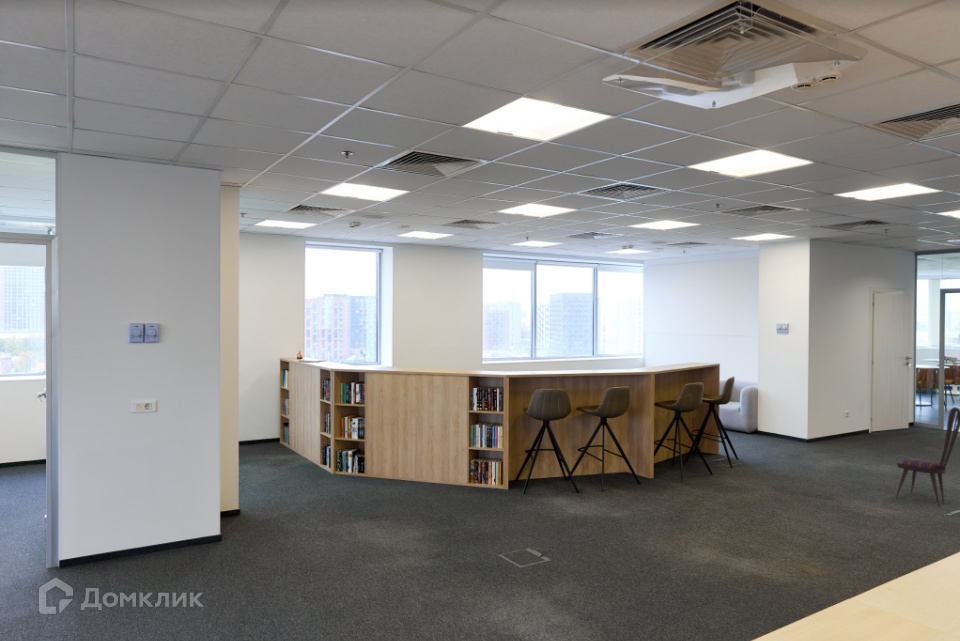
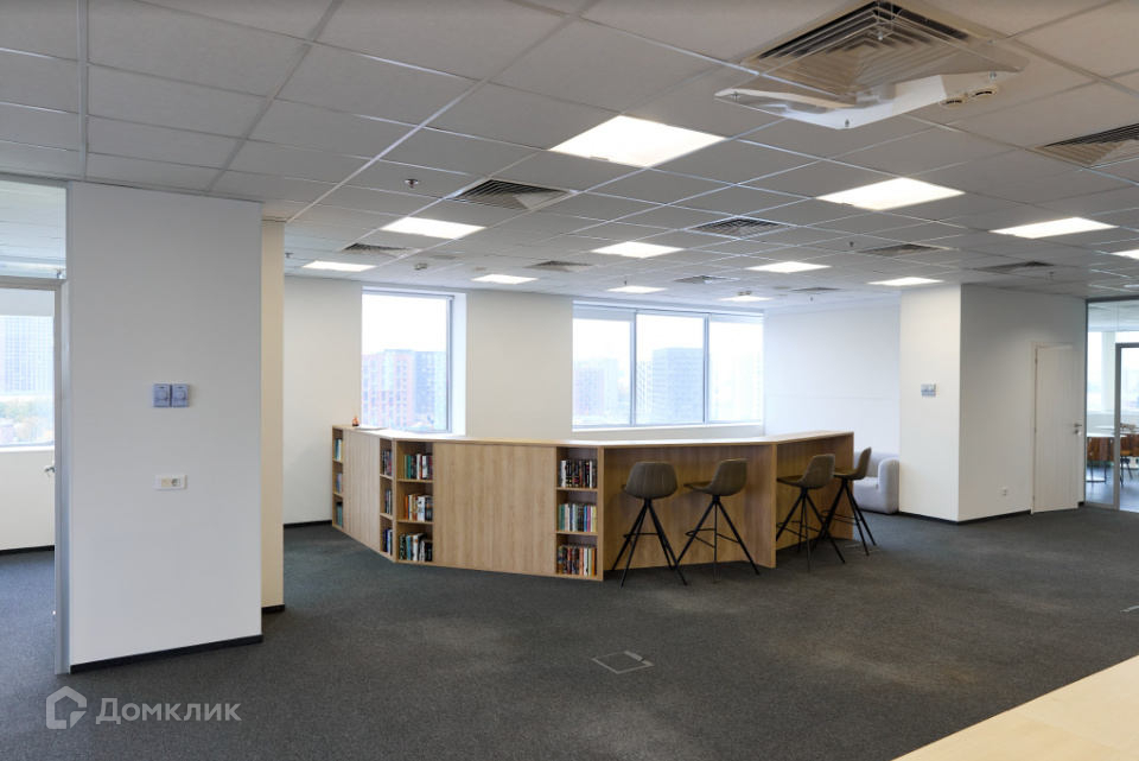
- dining chair [895,406,960,507]
